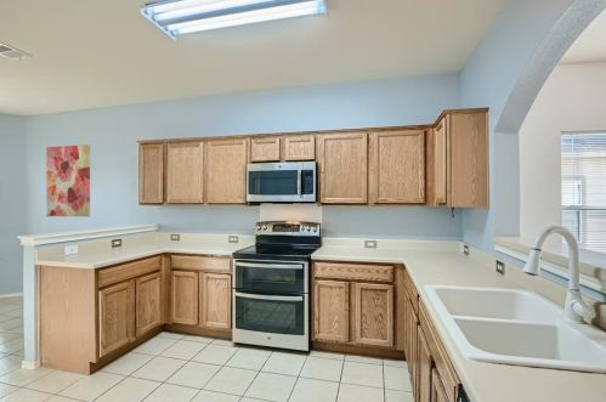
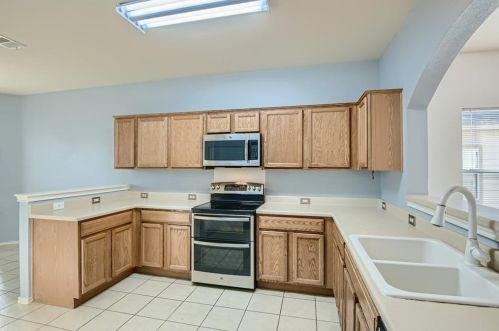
- wall art [45,143,91,217]
